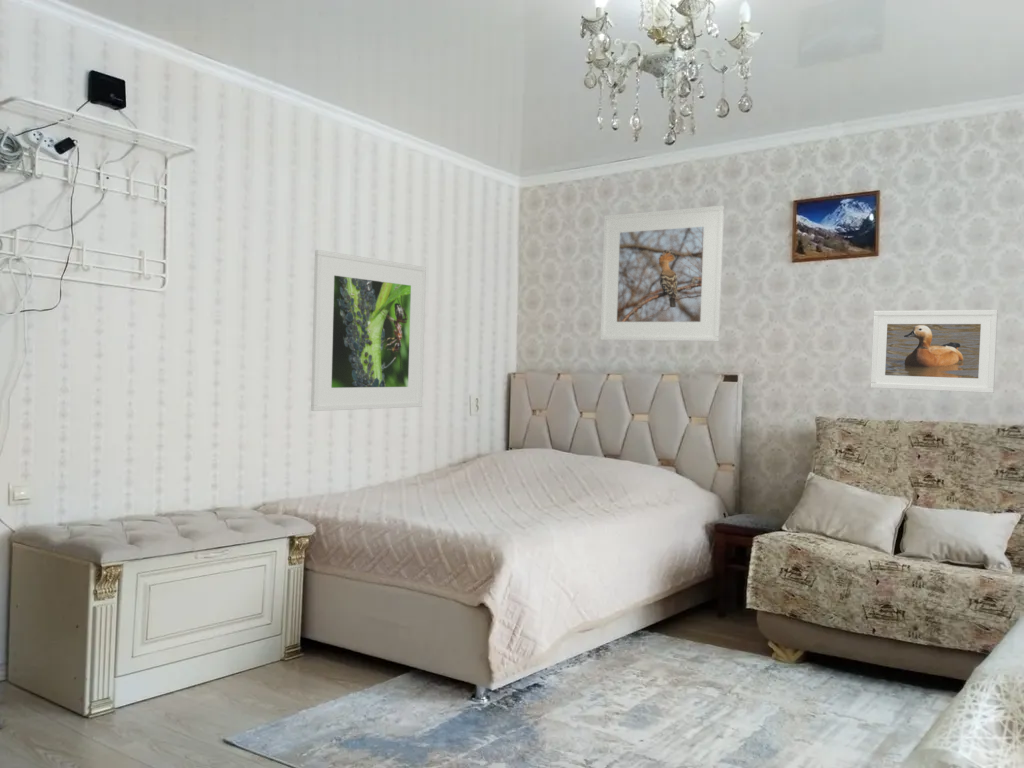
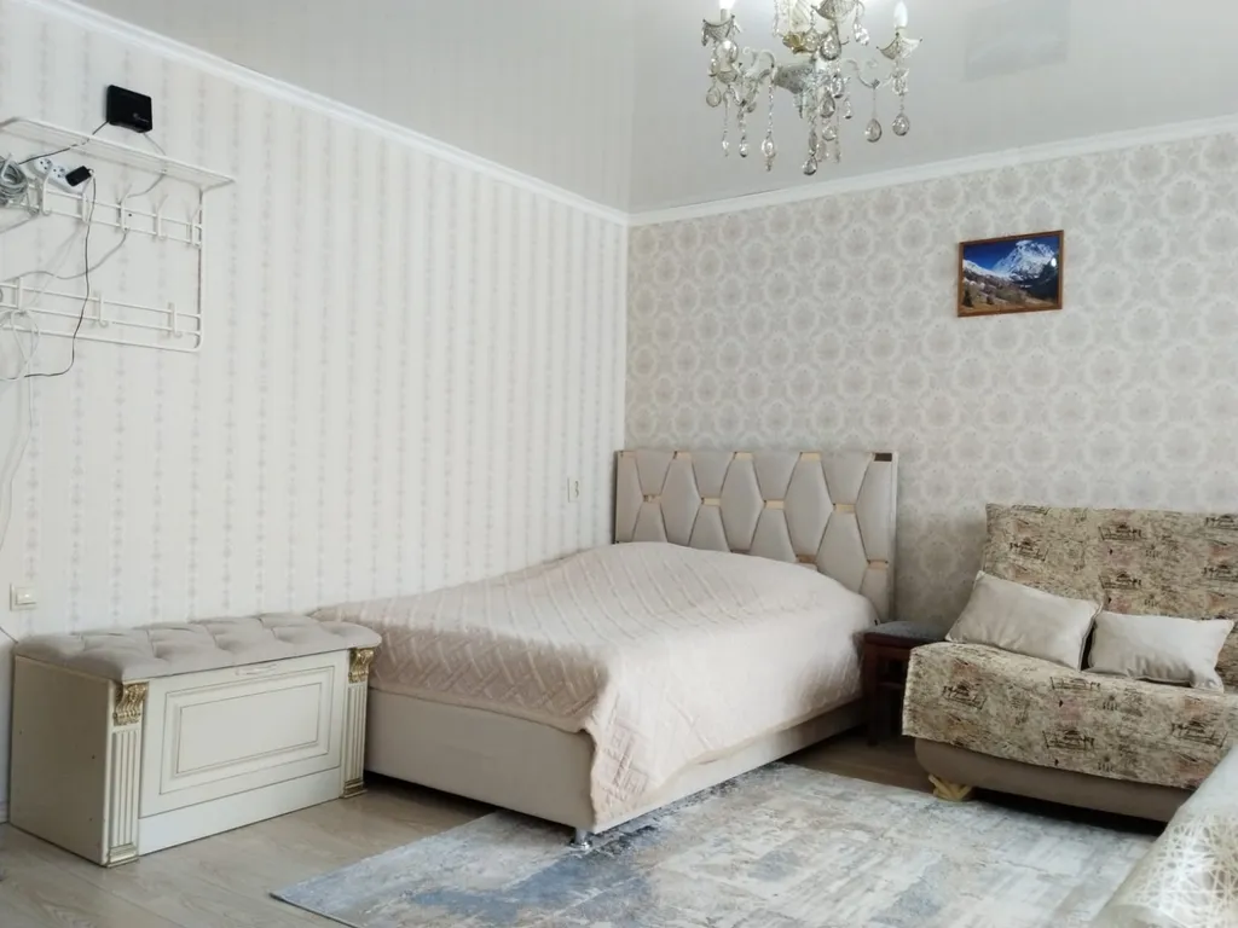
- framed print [599,205,725,342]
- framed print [310,249,427,412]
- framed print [870,309,999,394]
